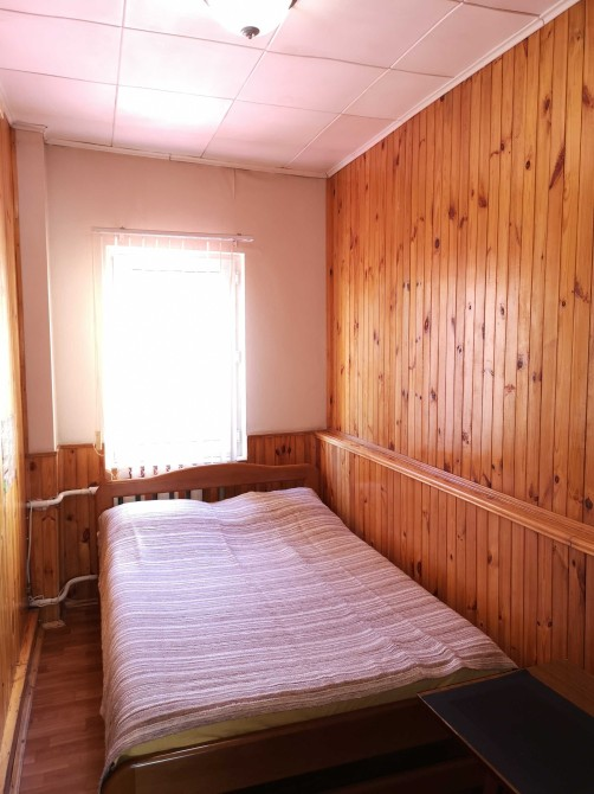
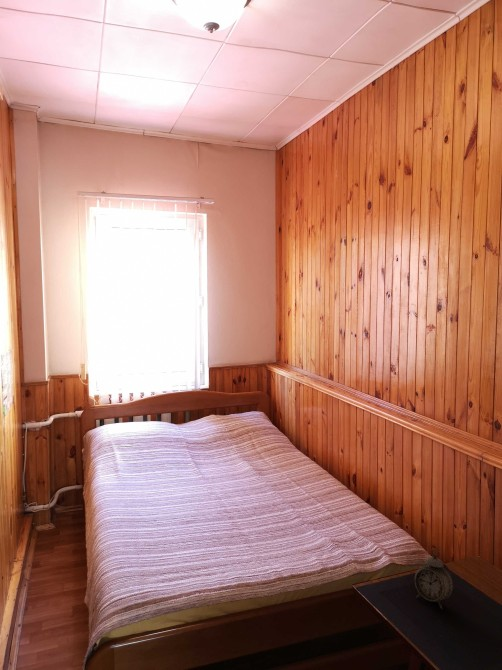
+ alarm clock [414,548,454,610]
